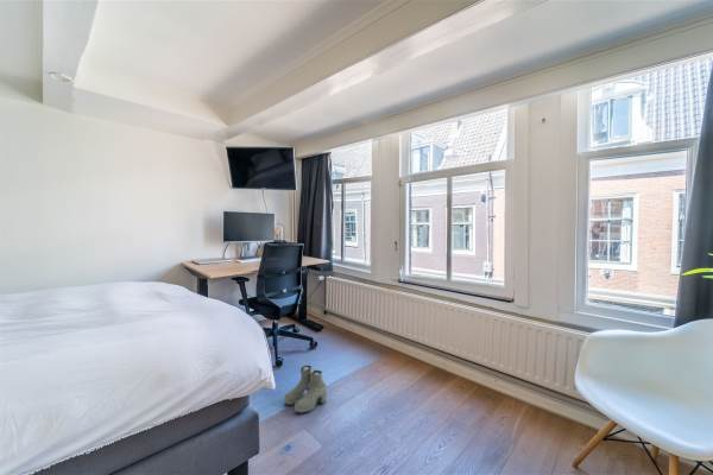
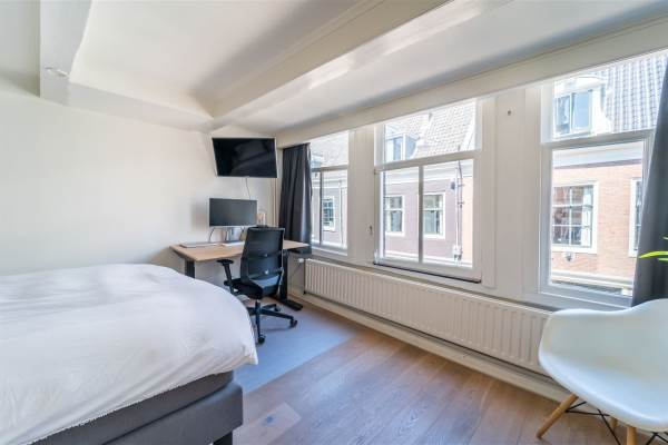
- boots [283,365,328,414]
